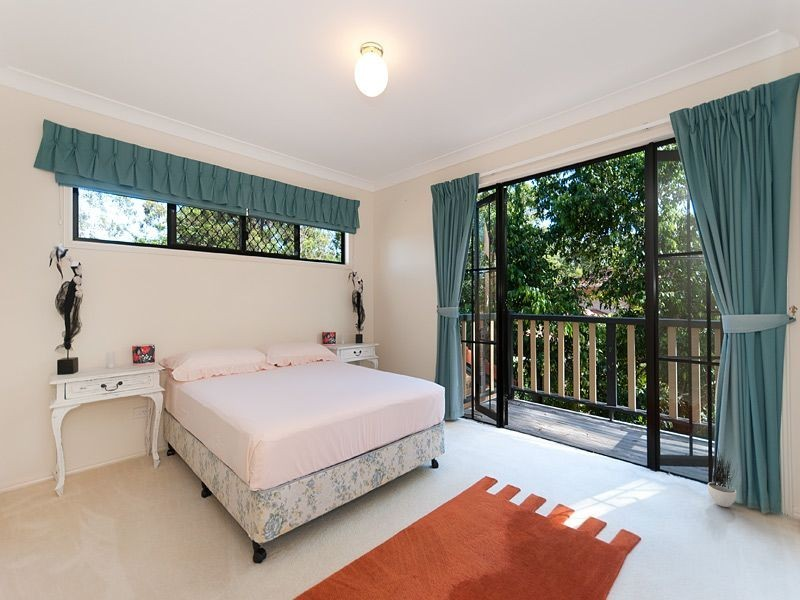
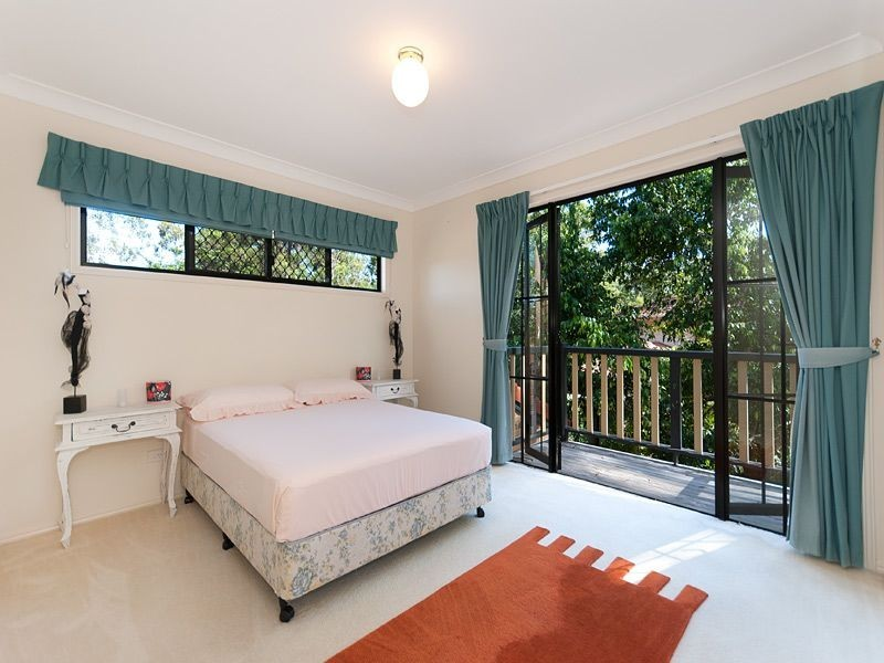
- potted plant [703,446,789,517]
